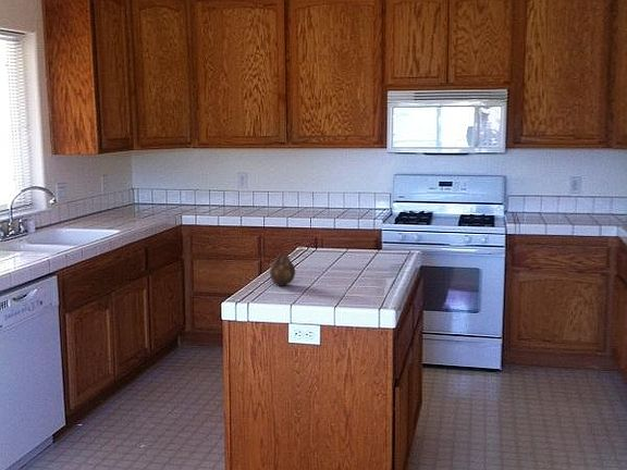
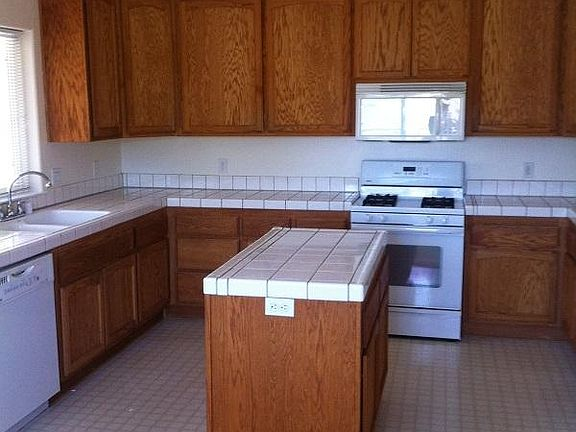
- fruit [269,251,296,287]
